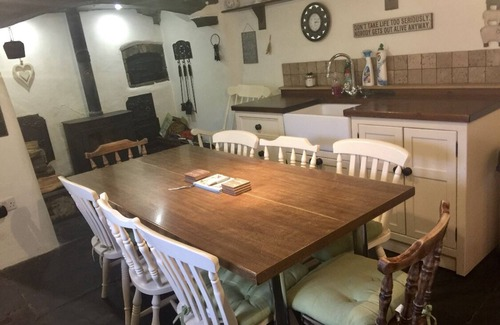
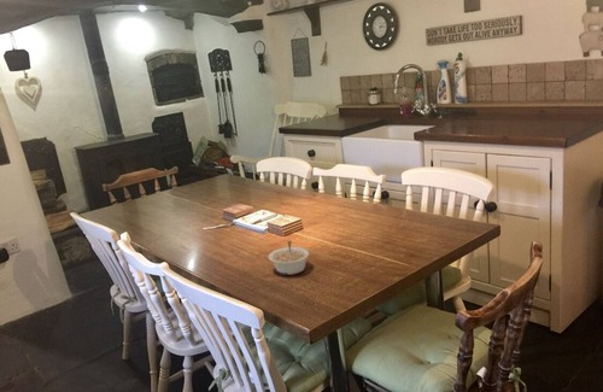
+ legume [268,240,310,276]
